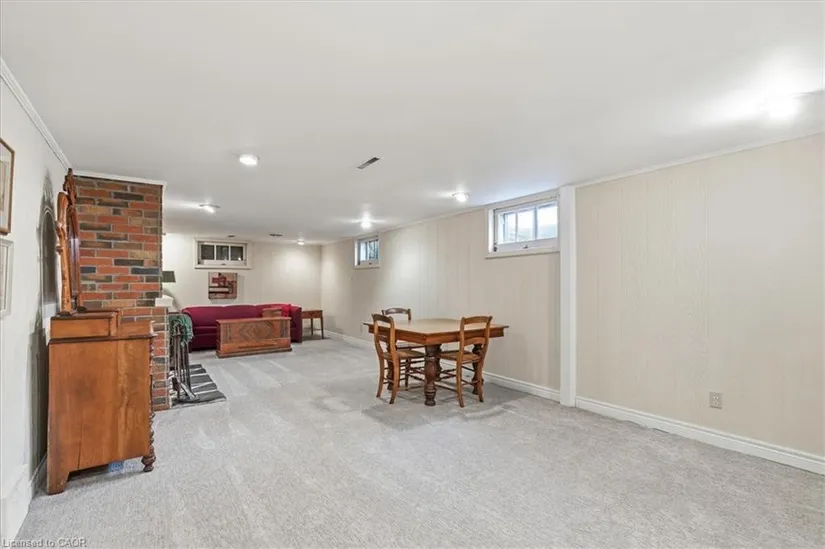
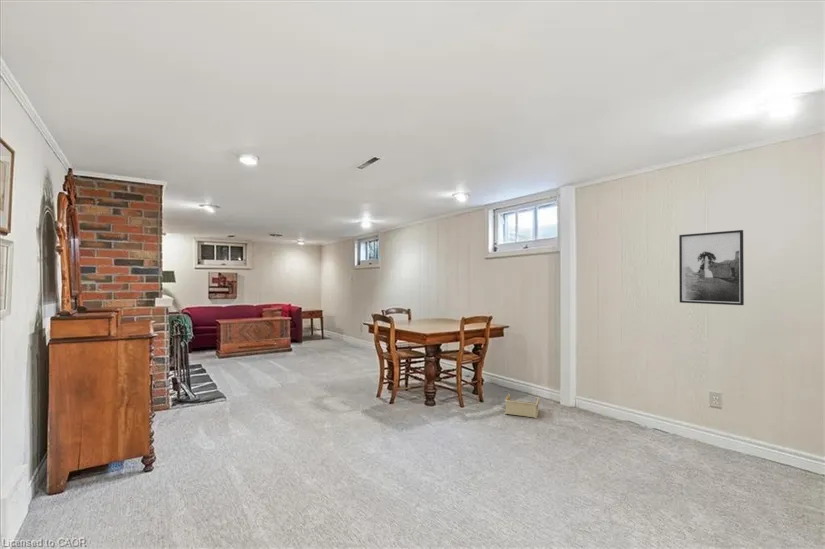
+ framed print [678,229,745,306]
+ storage bin [504,393,540,419]
